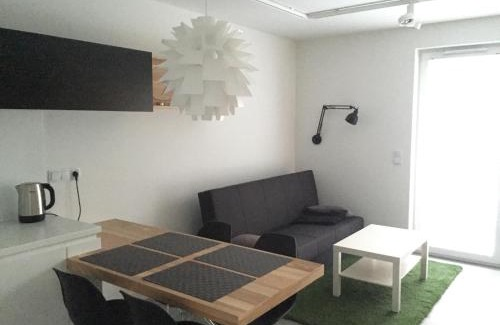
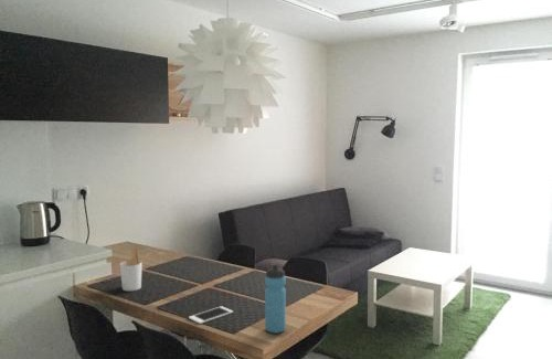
+ water bottle [264,263,287,335]
+ utensil holder [119,246,155,292]
+ cell phone [188,305,234,325]
